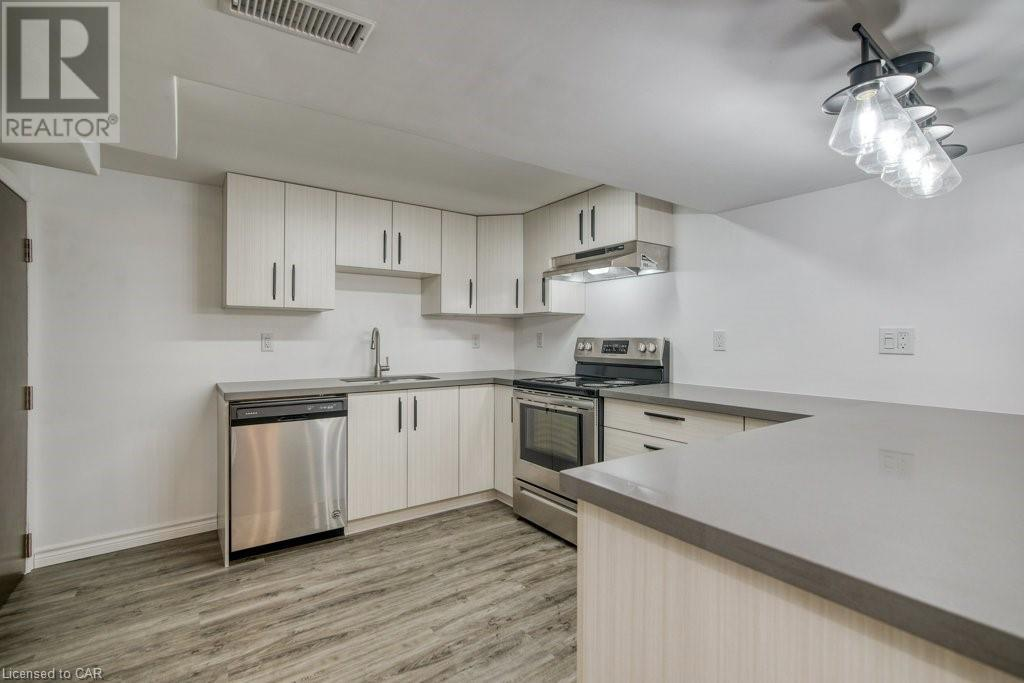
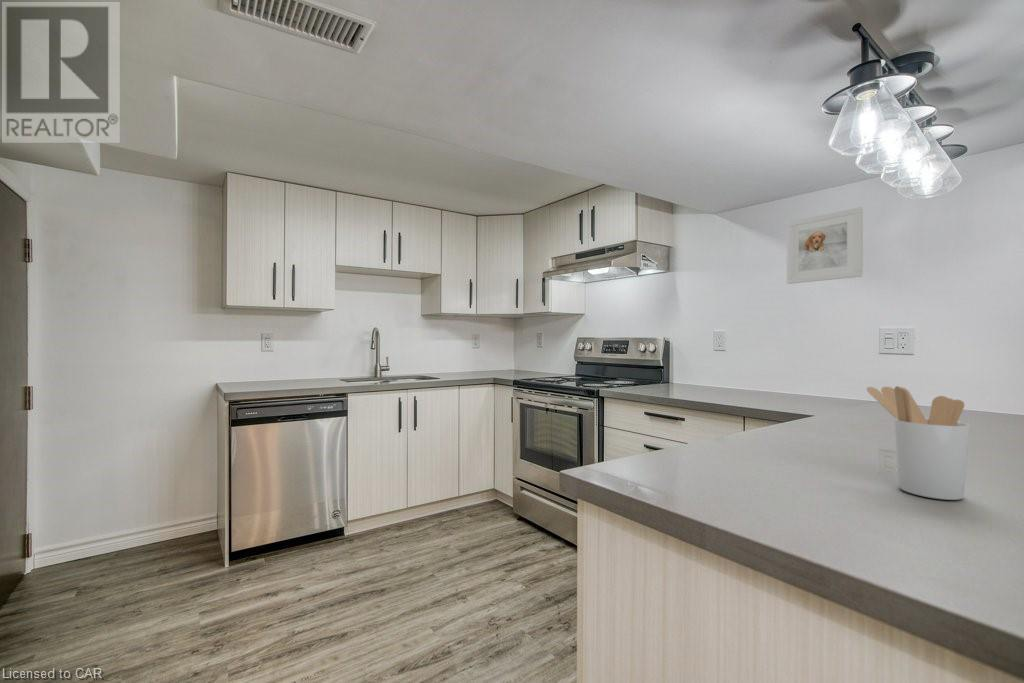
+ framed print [786,206,864,285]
+ utensil holder [866,385,971,501]
